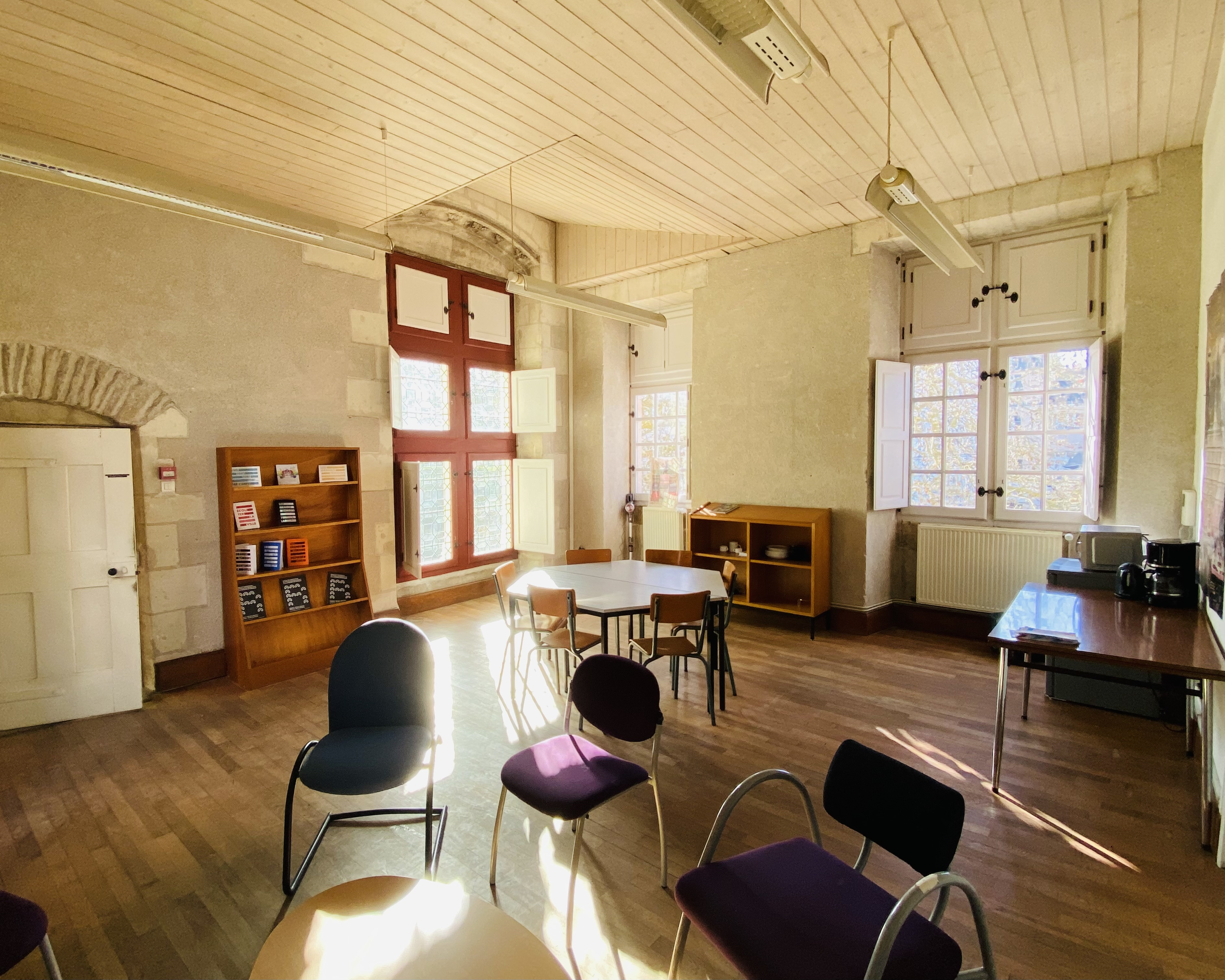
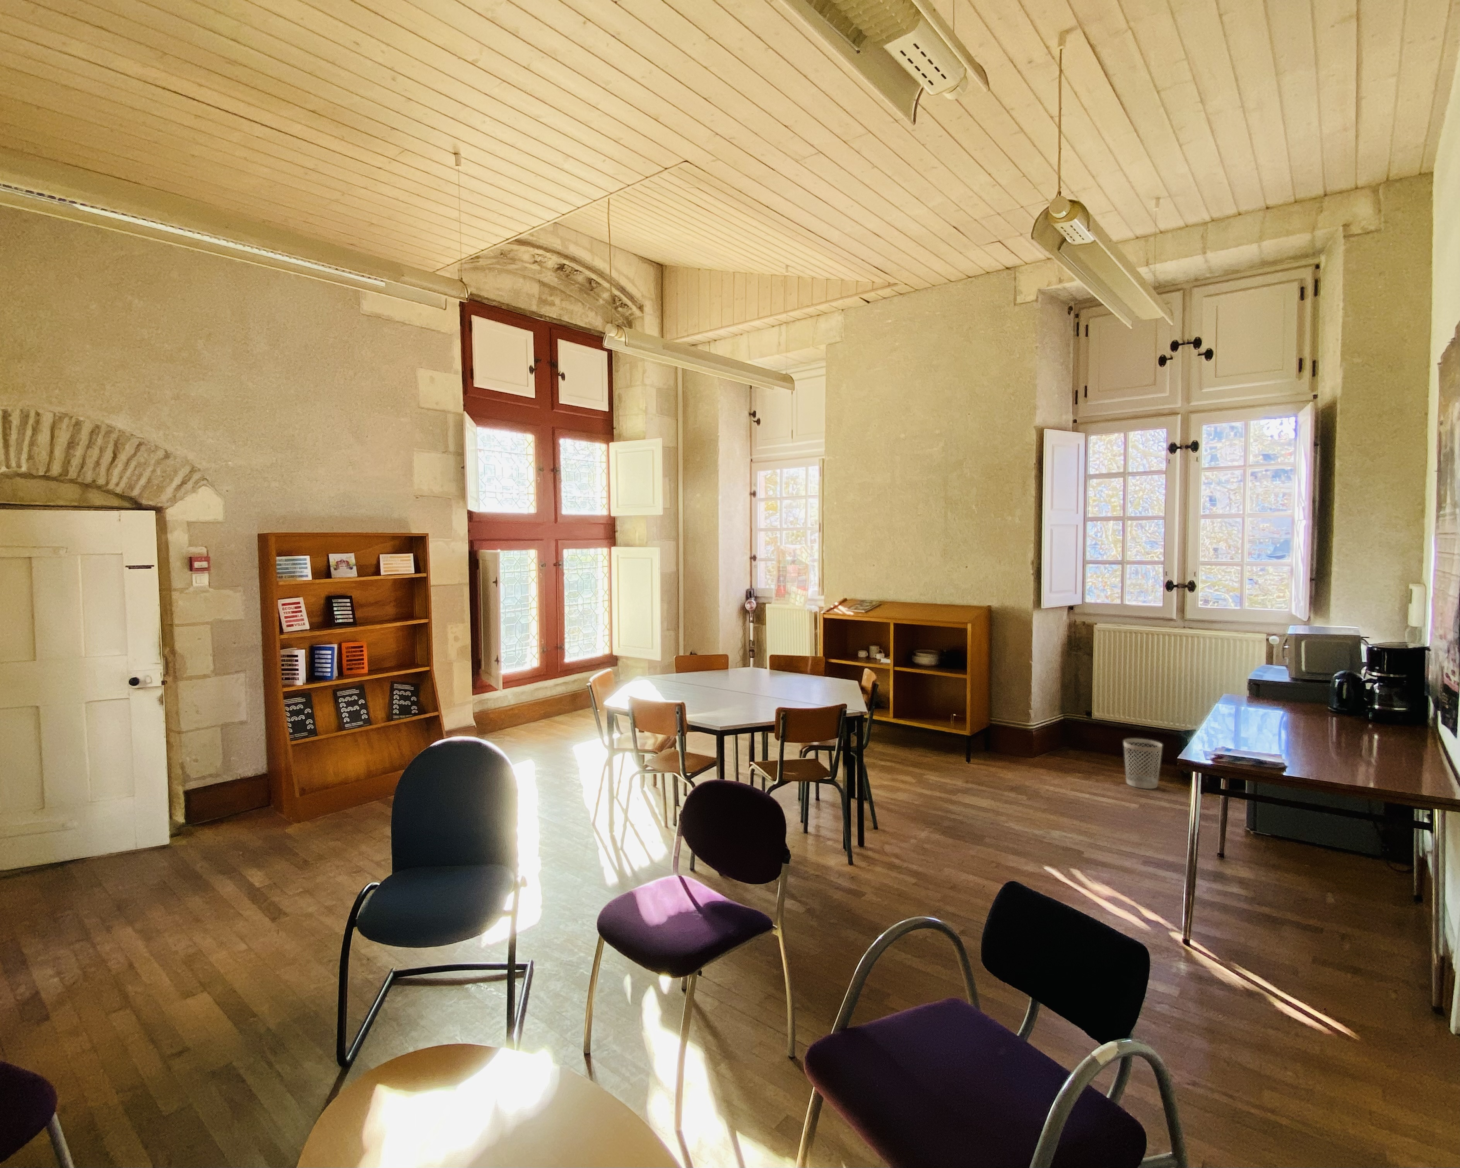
+ wastebasket [1123,738,1163,789]
